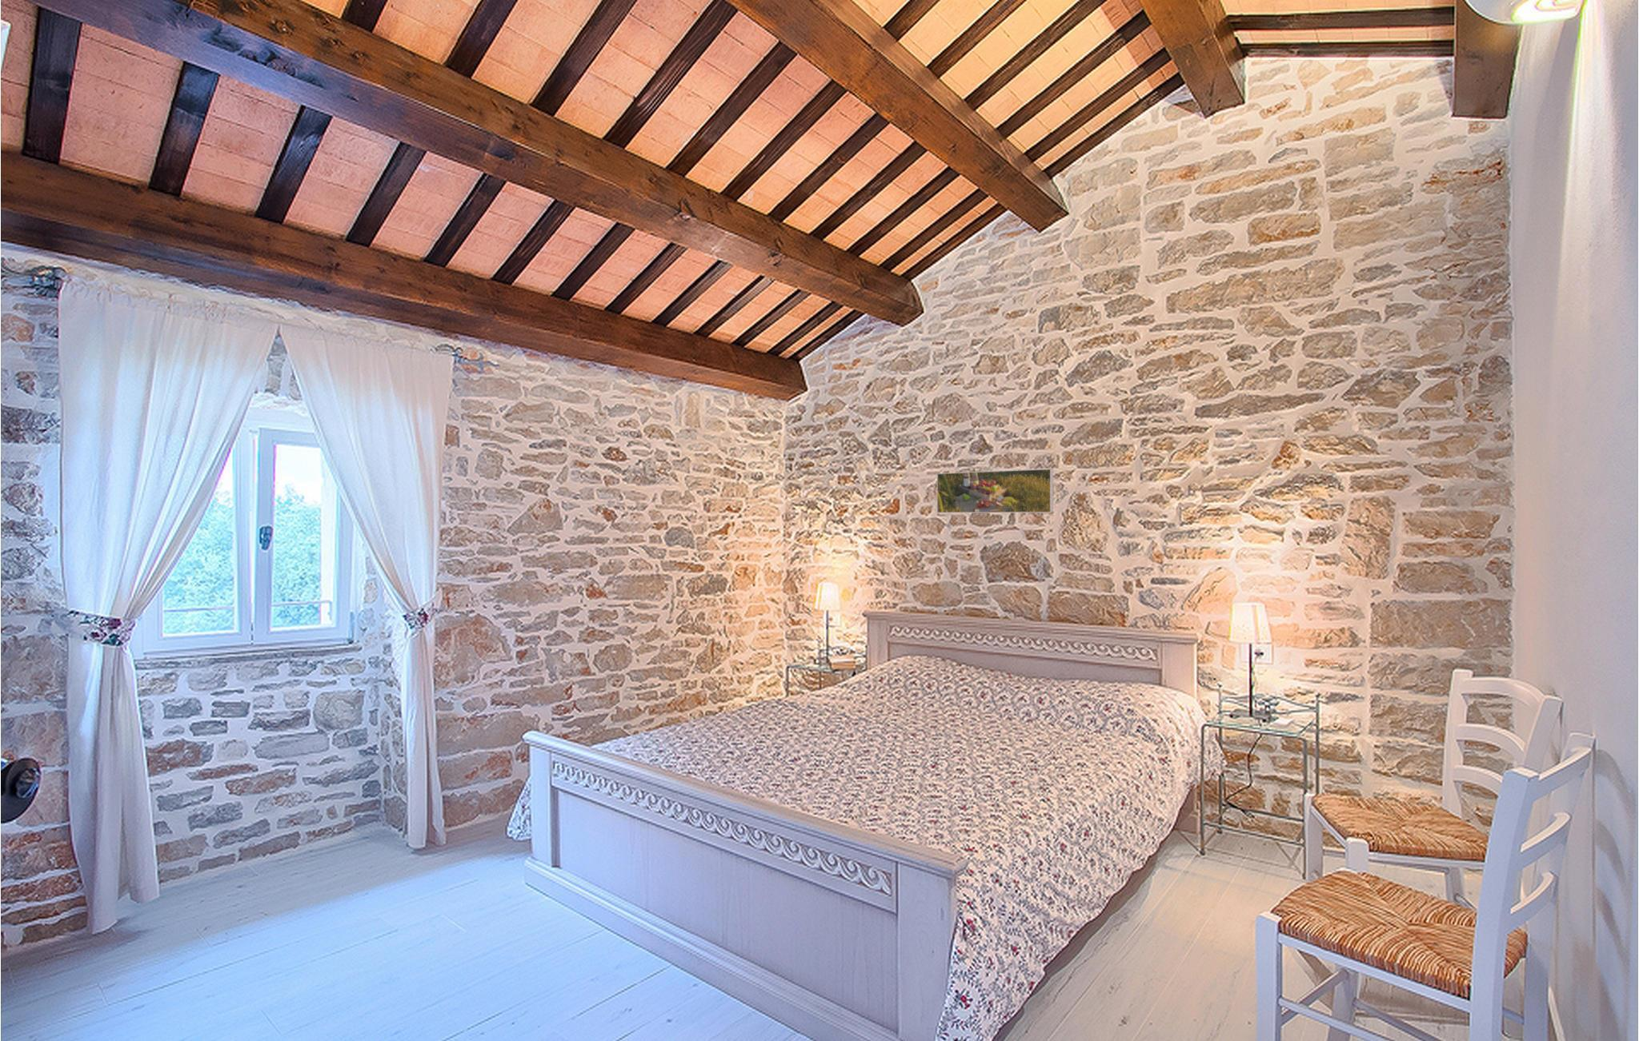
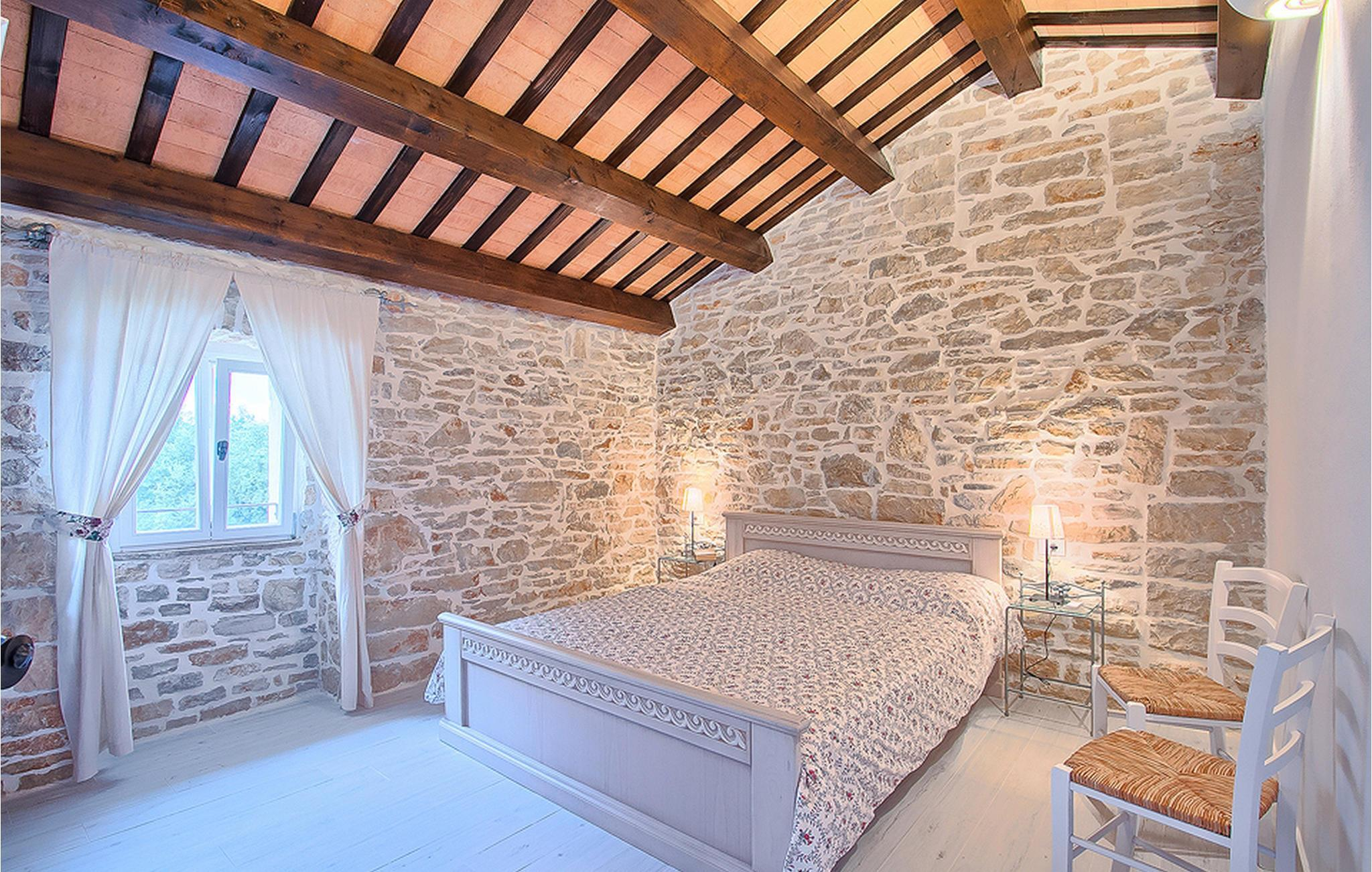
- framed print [937,468,1054,515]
